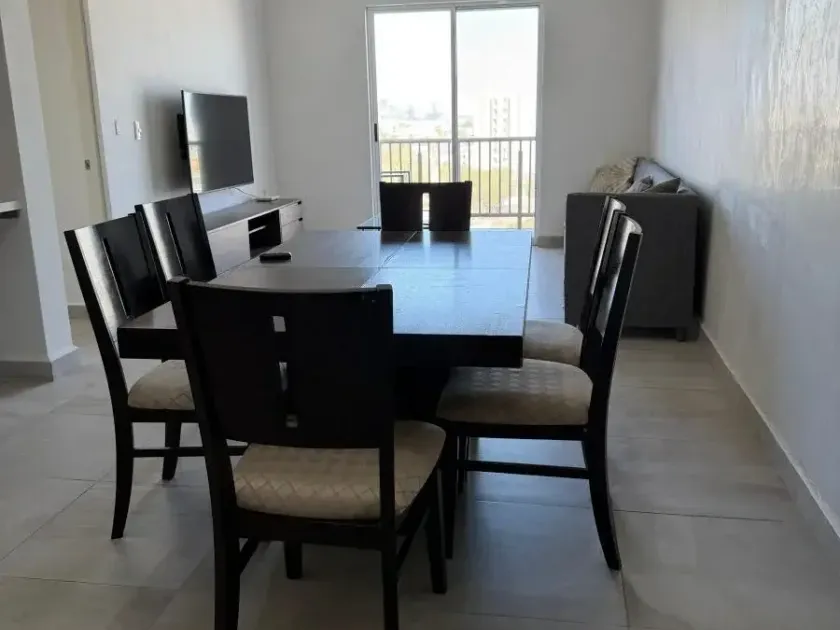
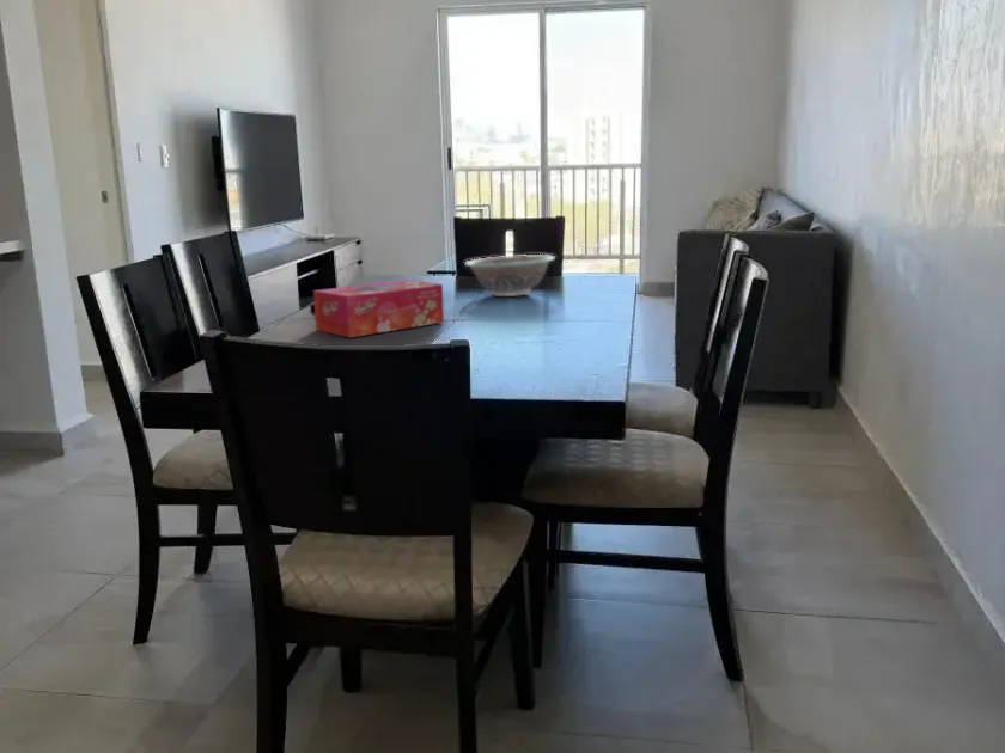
+ decorative bowl [463,253,556,298]
+ tissue box [312,278,445,338]
